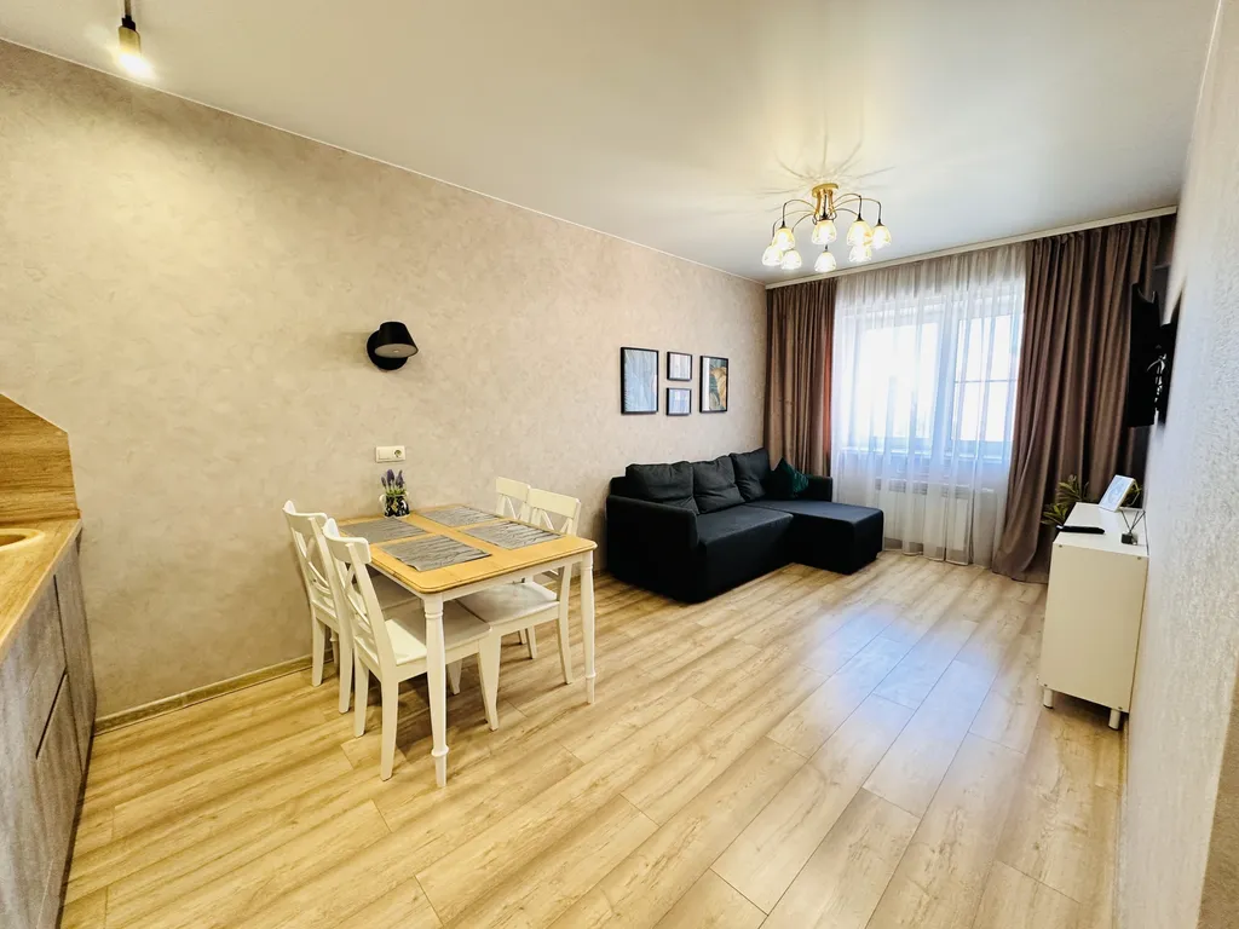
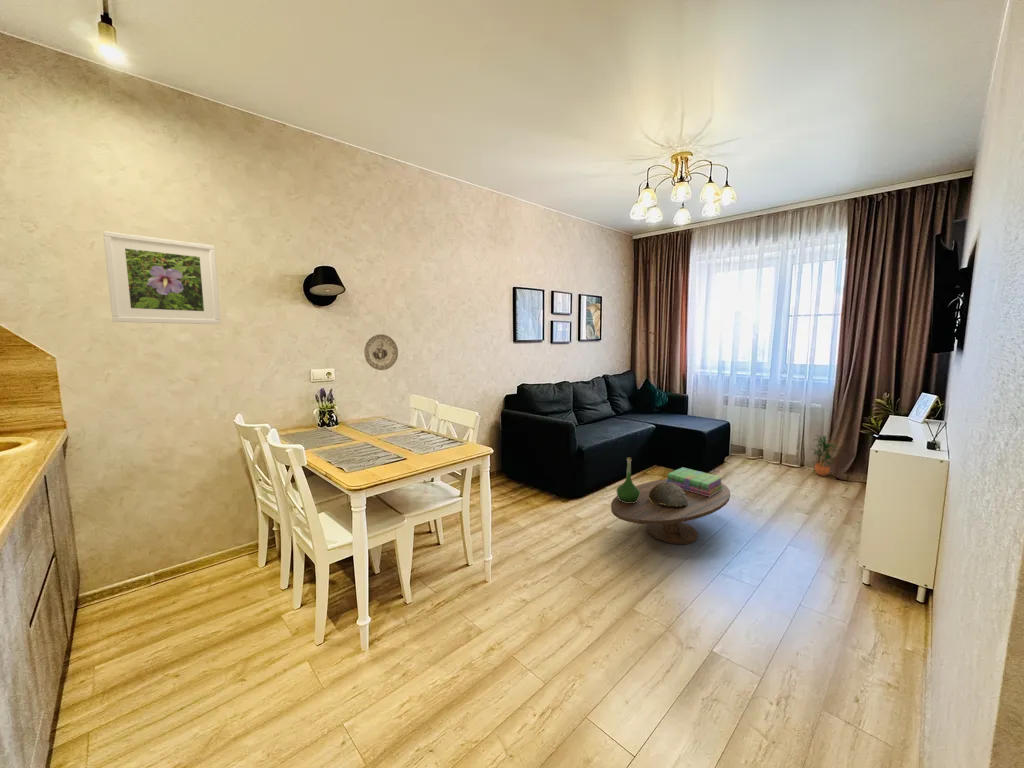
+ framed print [102,230,222,325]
+ stack of books [665,466,725,497]
+ coffee table [610,478,731,545]
+ potted plant [810,434,840,477]
+ decorative plate [363,333,399,371]
+ vase [616,457,640,503]
+ decorative bowl [649,483,688,507]
